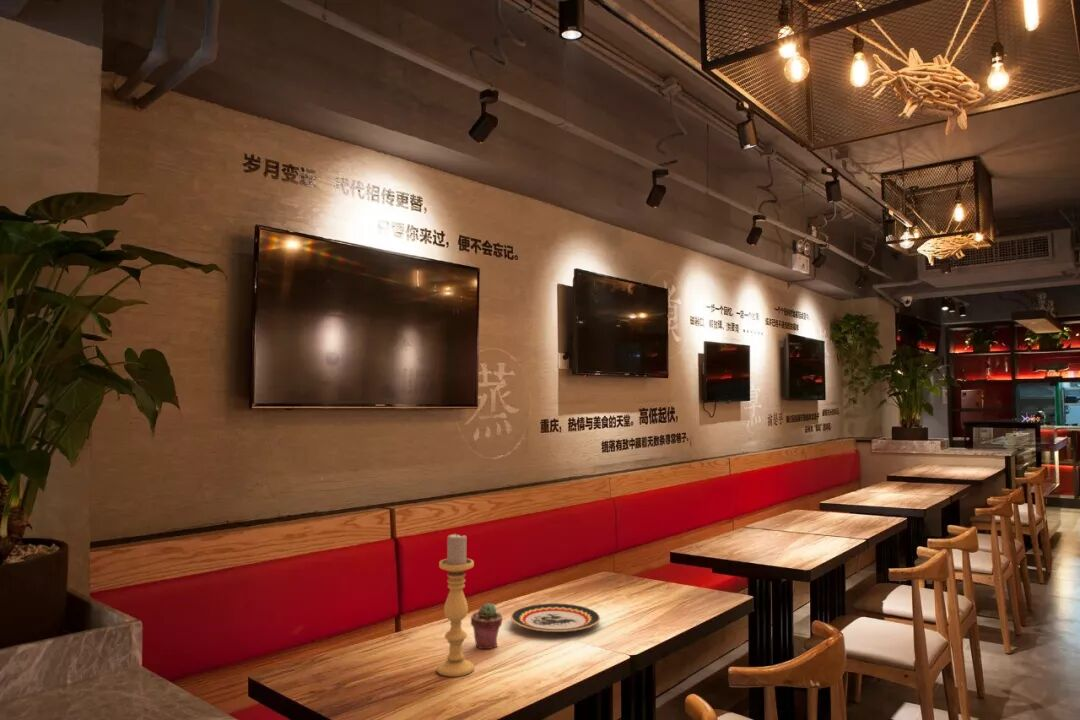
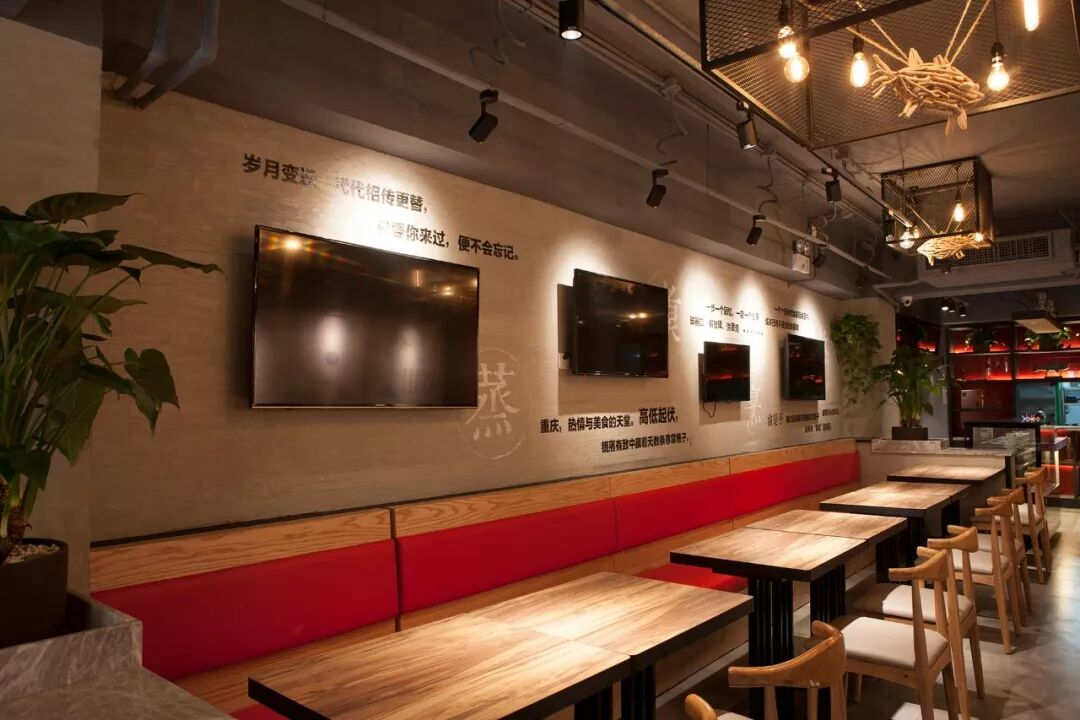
- candle holder [436,531,475,678]
- plate [510,602,601,633]
- potted succulent [470,602,503,650]
